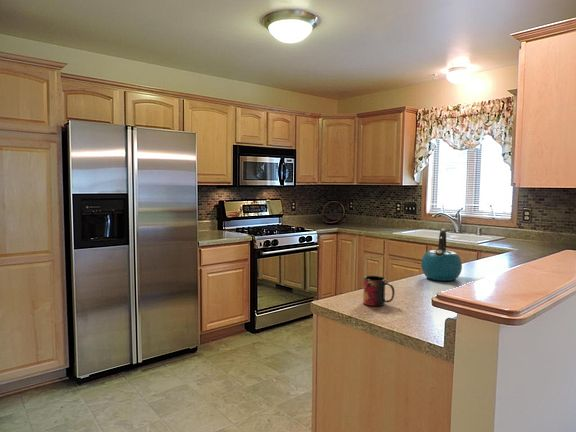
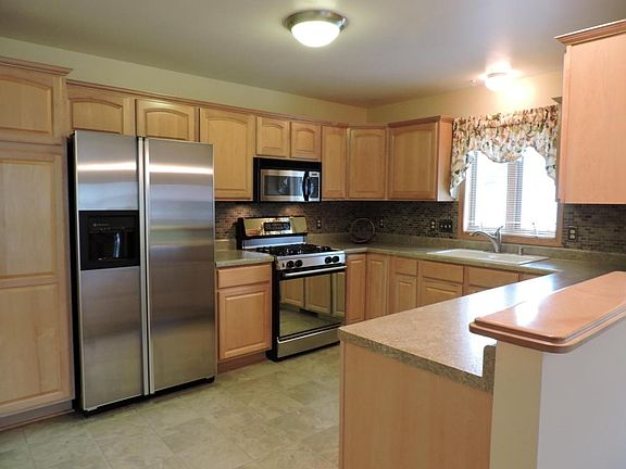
- kettle [420,228,463,282]
- mug [362,275,396,307]
